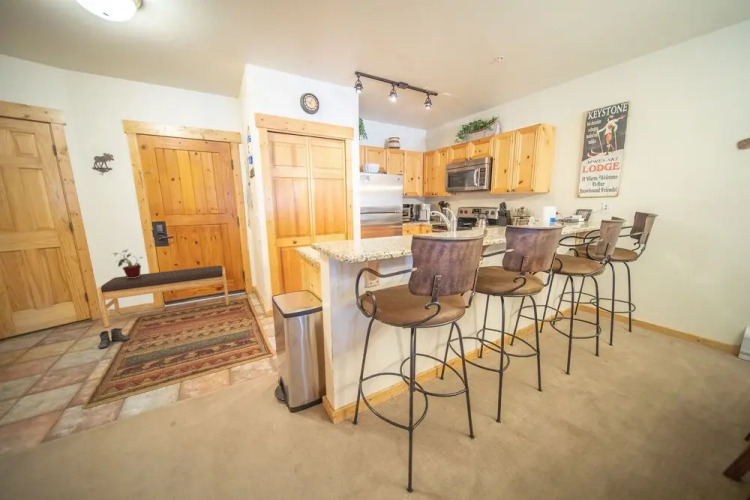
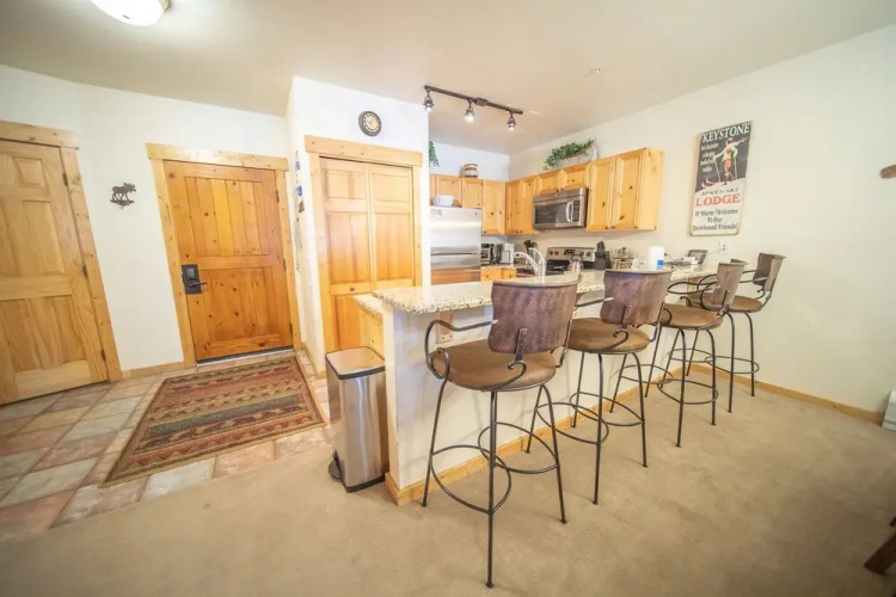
- boots [98,327,131,350]
- potted plant [110,248,144,278]
- bench [96,264,230,328]
